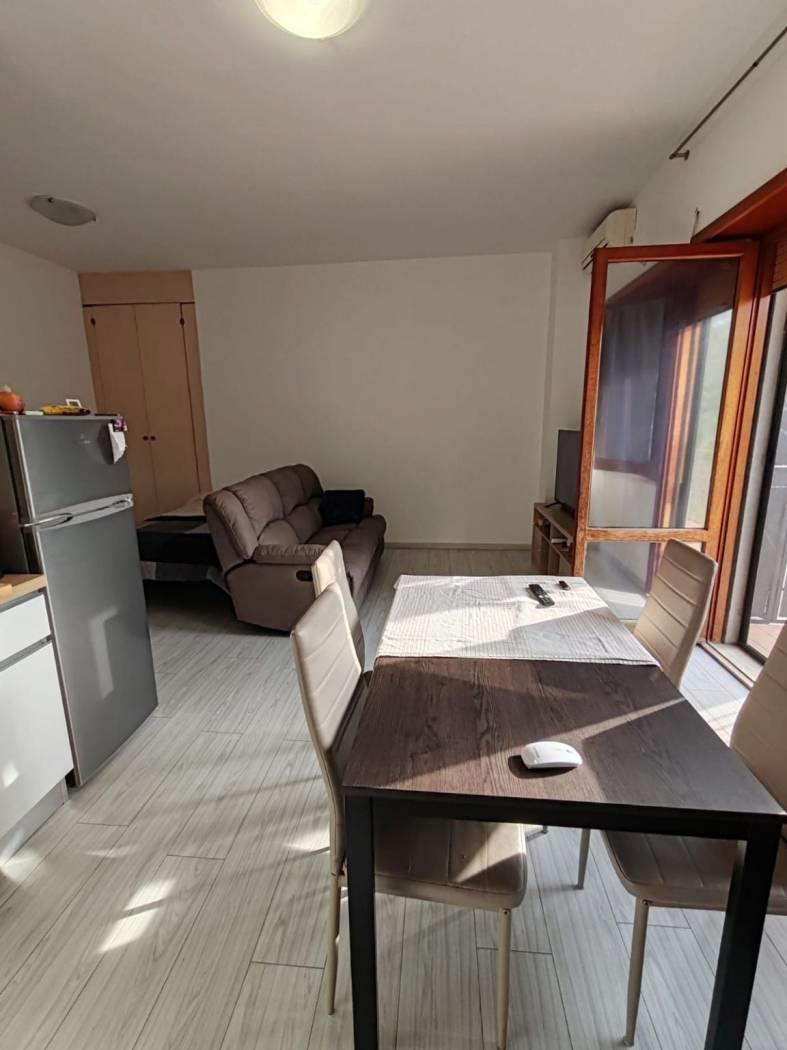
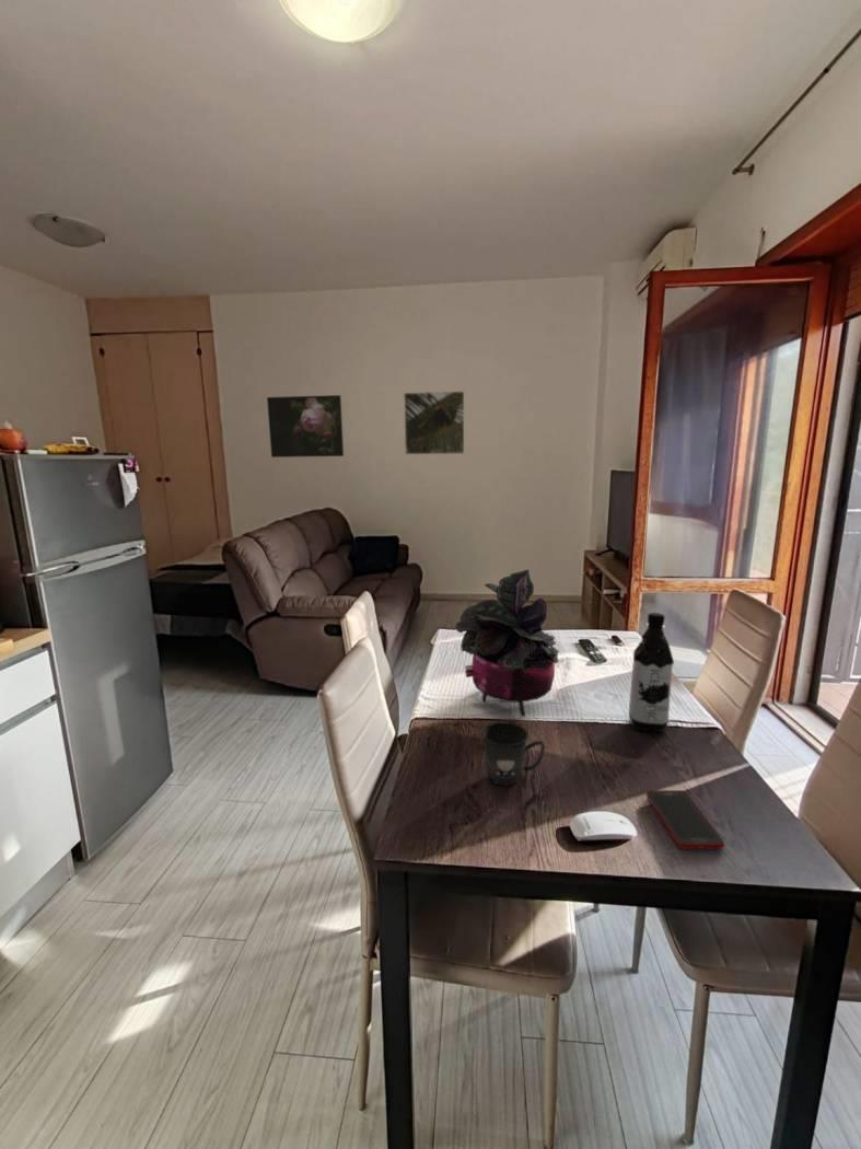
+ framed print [403,391,465,455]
+ cell phone [645,789,725,850]
+ potted plant [454,569,560,718]
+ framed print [266,394,345,459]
+ water bottle [628,612,675,733]
+ mug [480,721,547,787]
